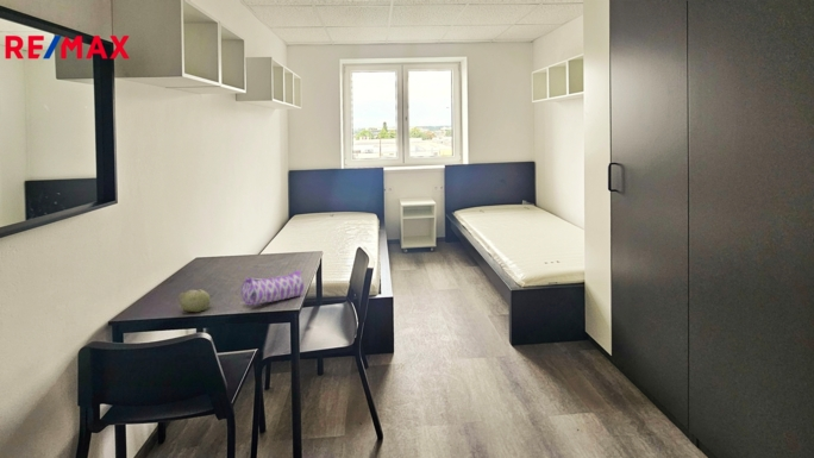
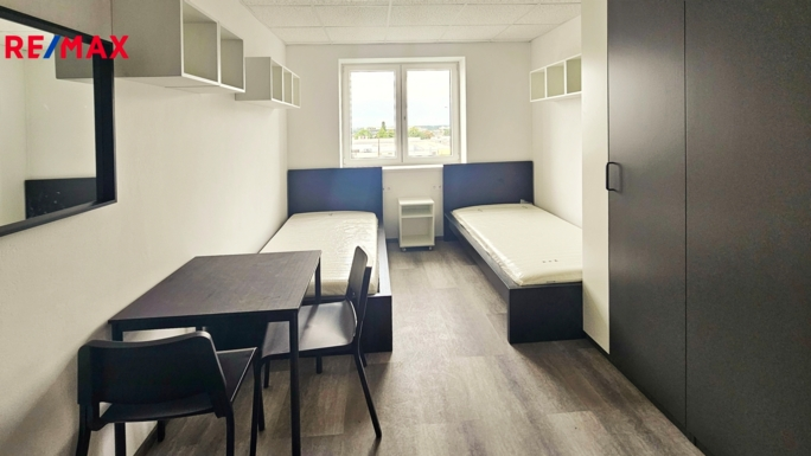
- pencil case [240,270,305,307]
- fruit [177,288,212,313]
